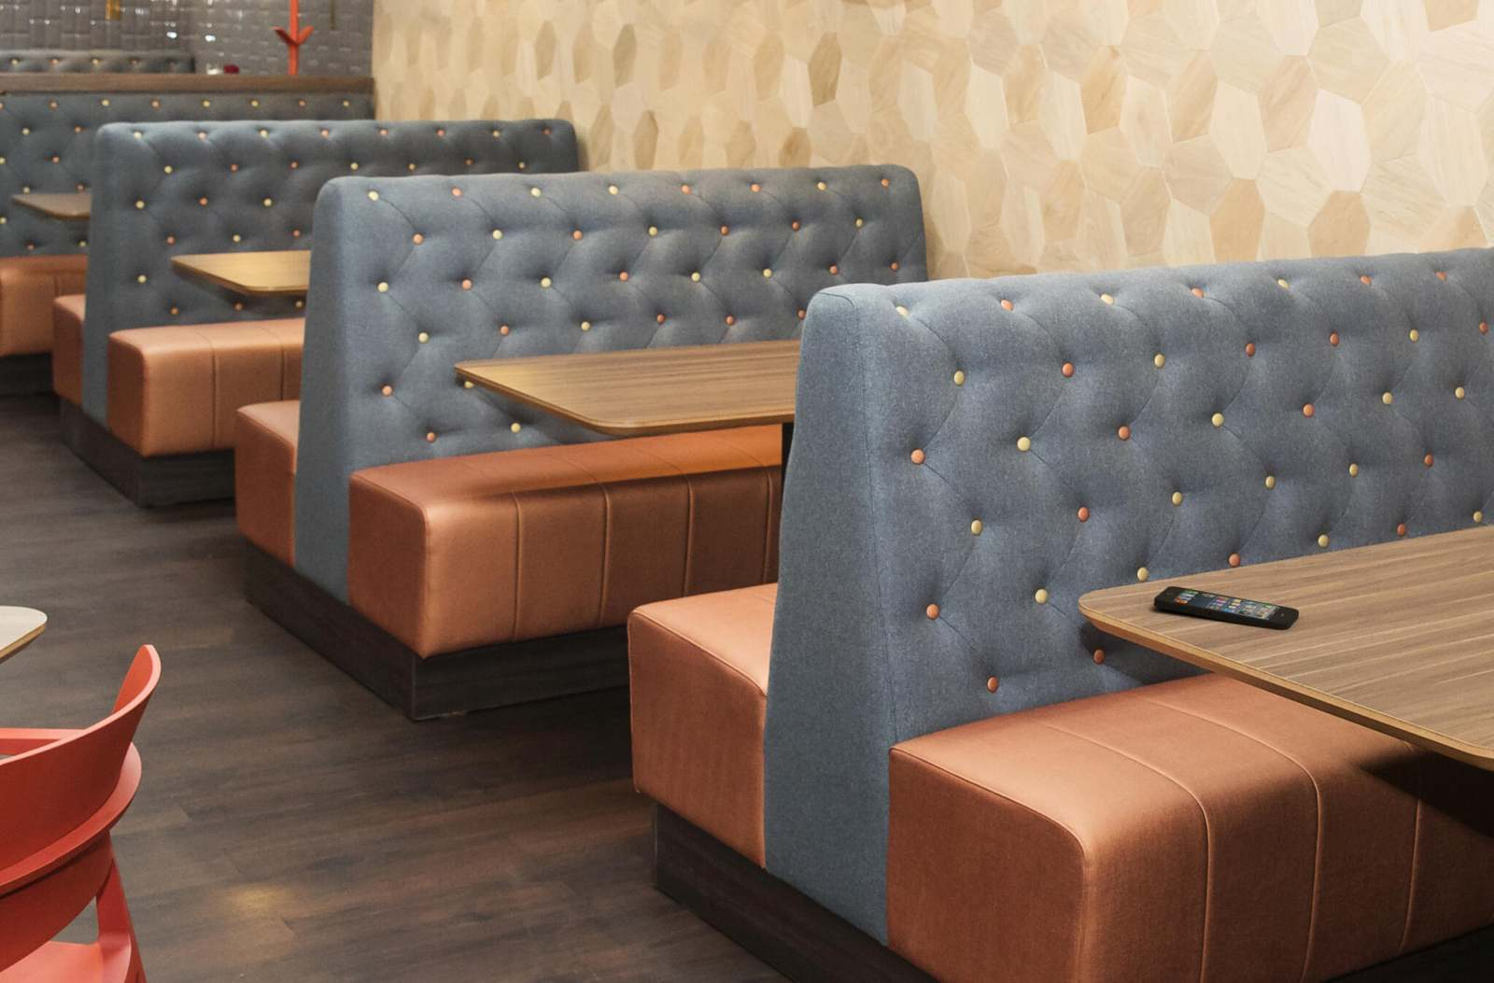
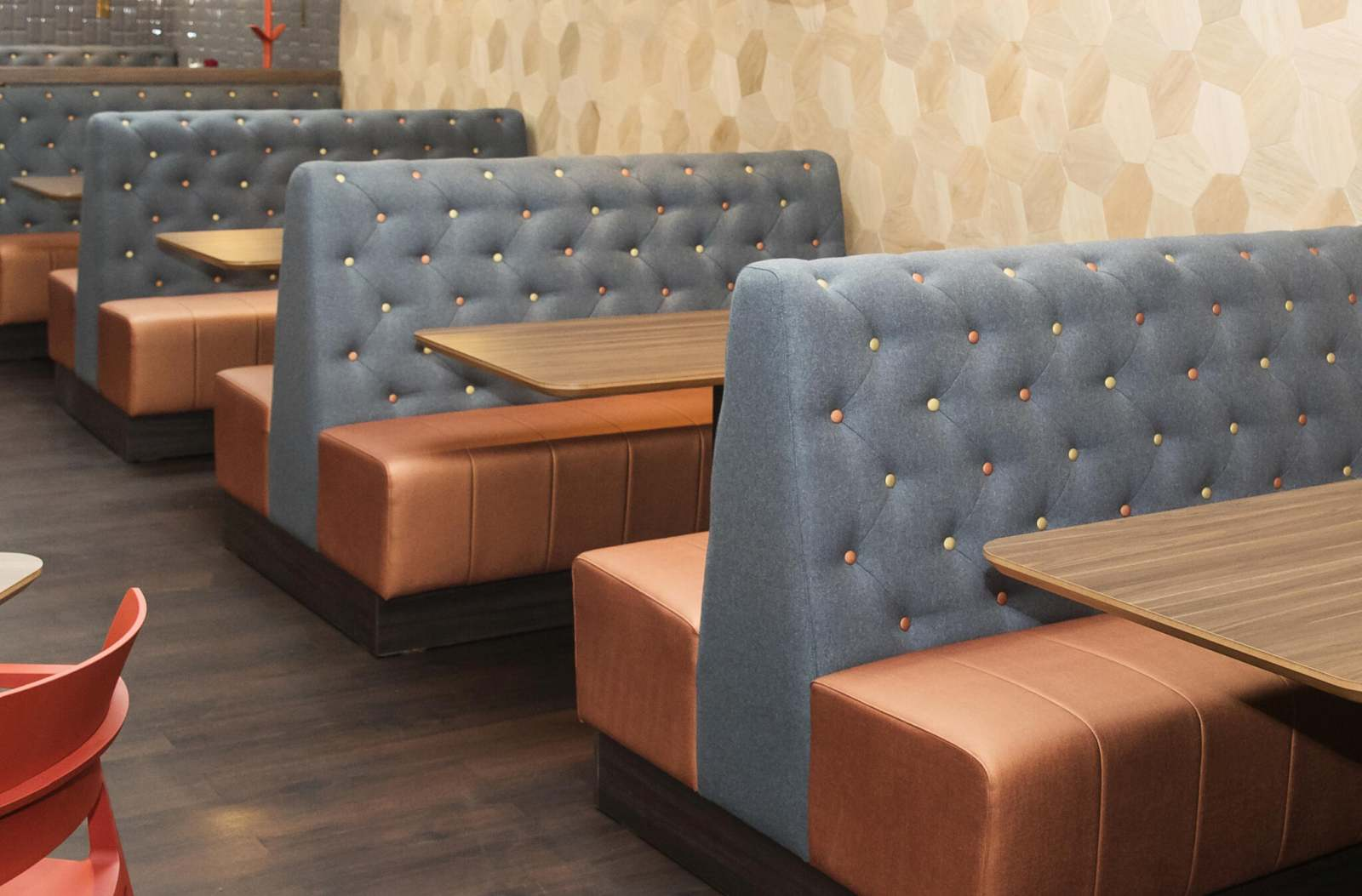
- smartphone [1153,586,1300,631]
